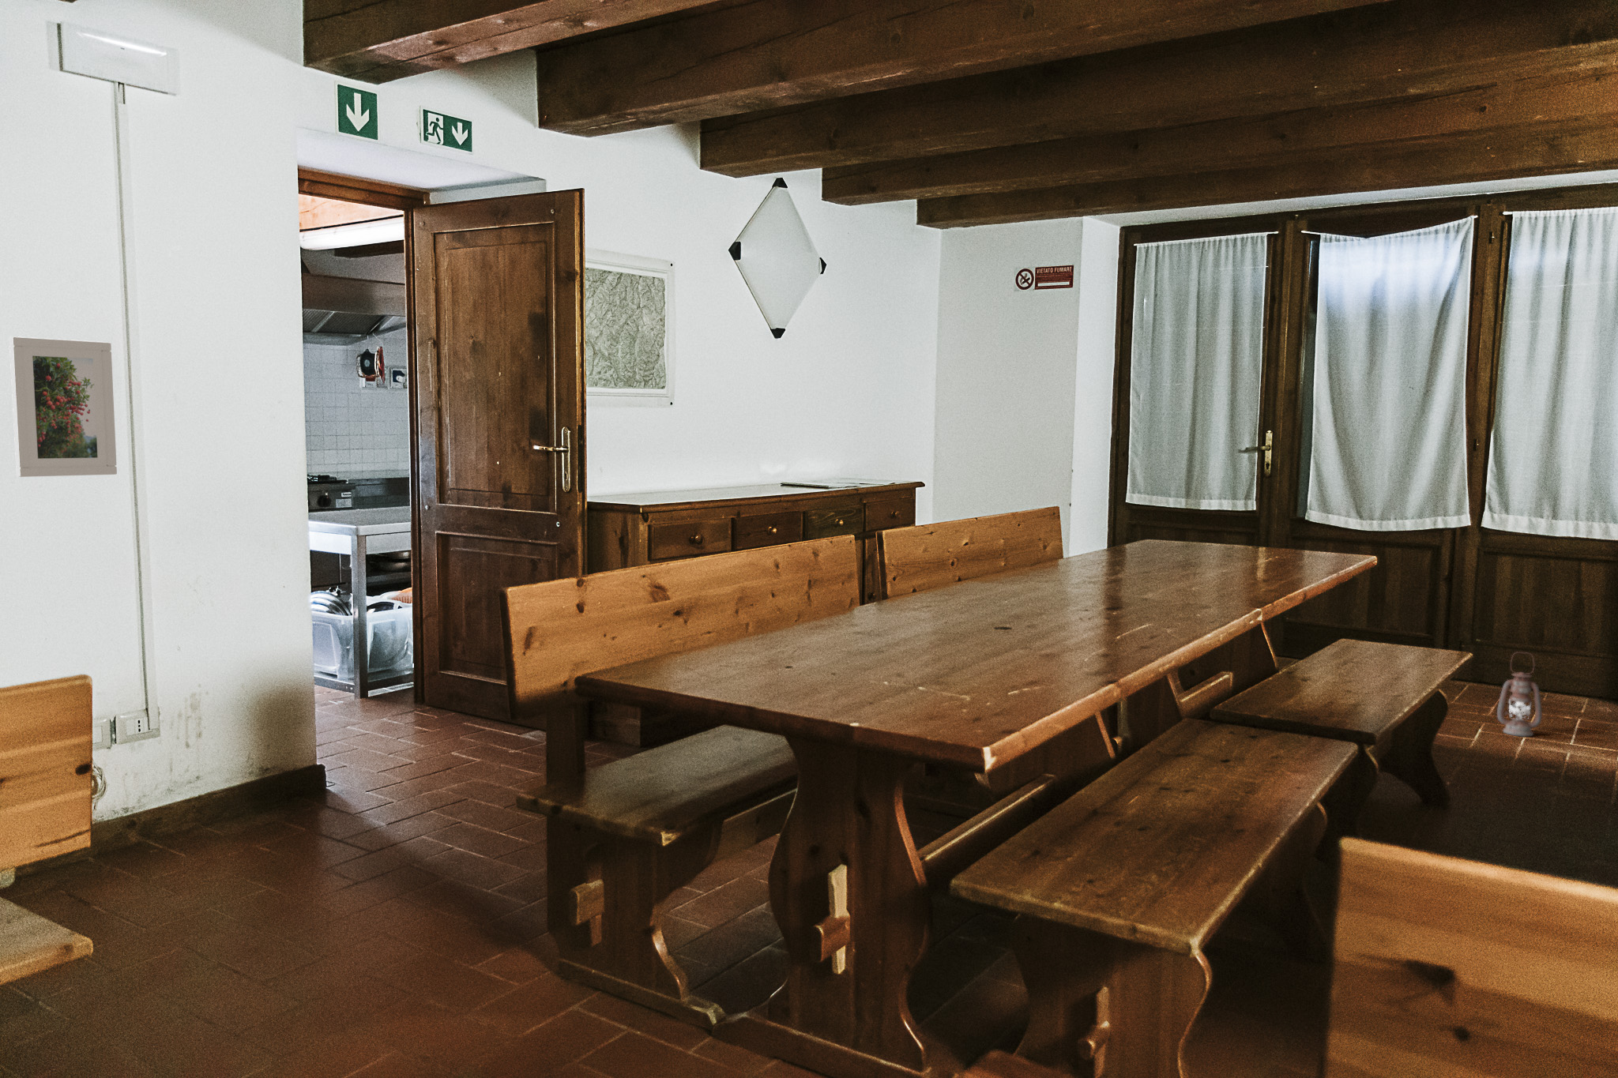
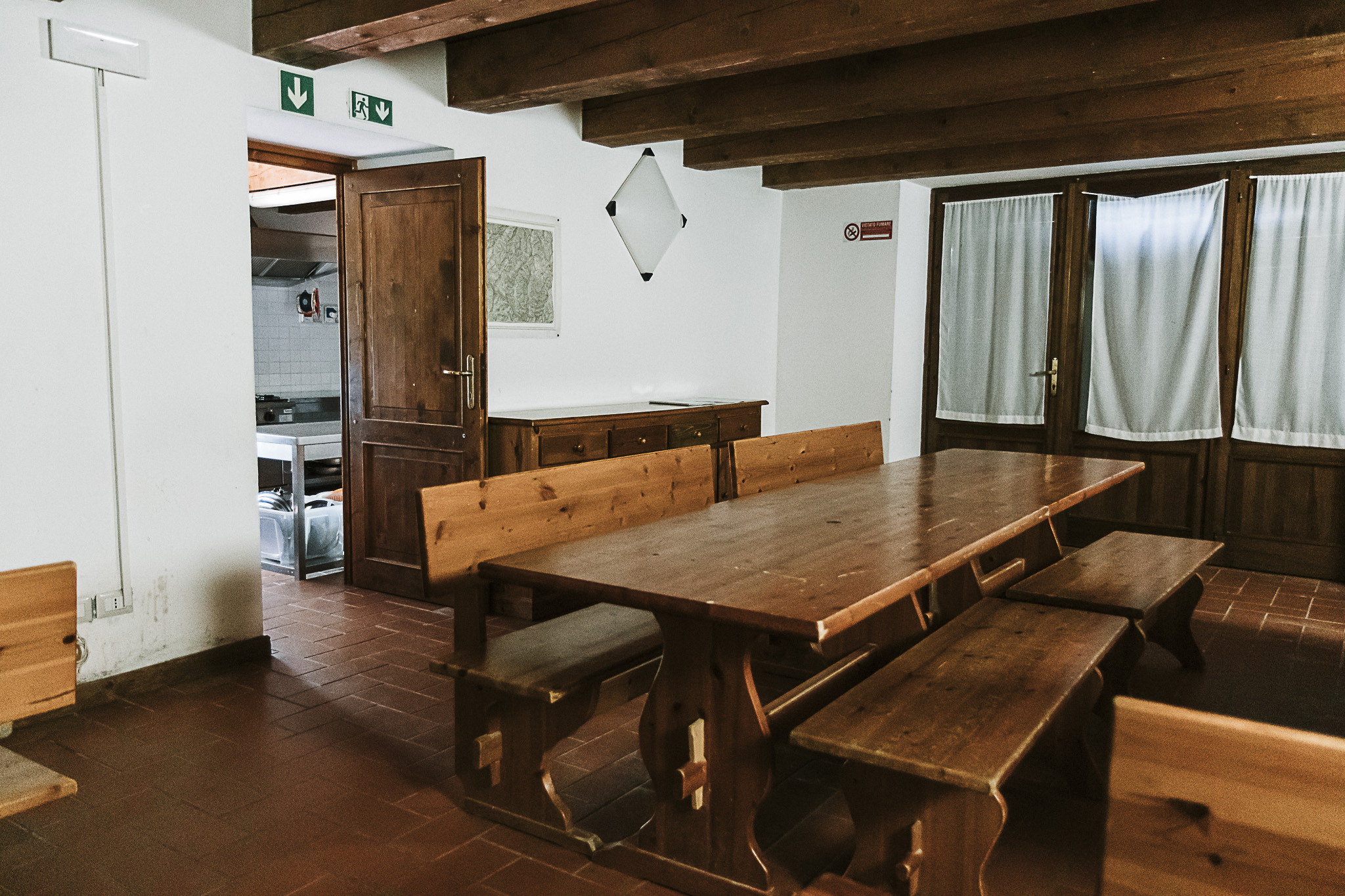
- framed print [8,336,118,478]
- lantern [1496,652,1543,738]
